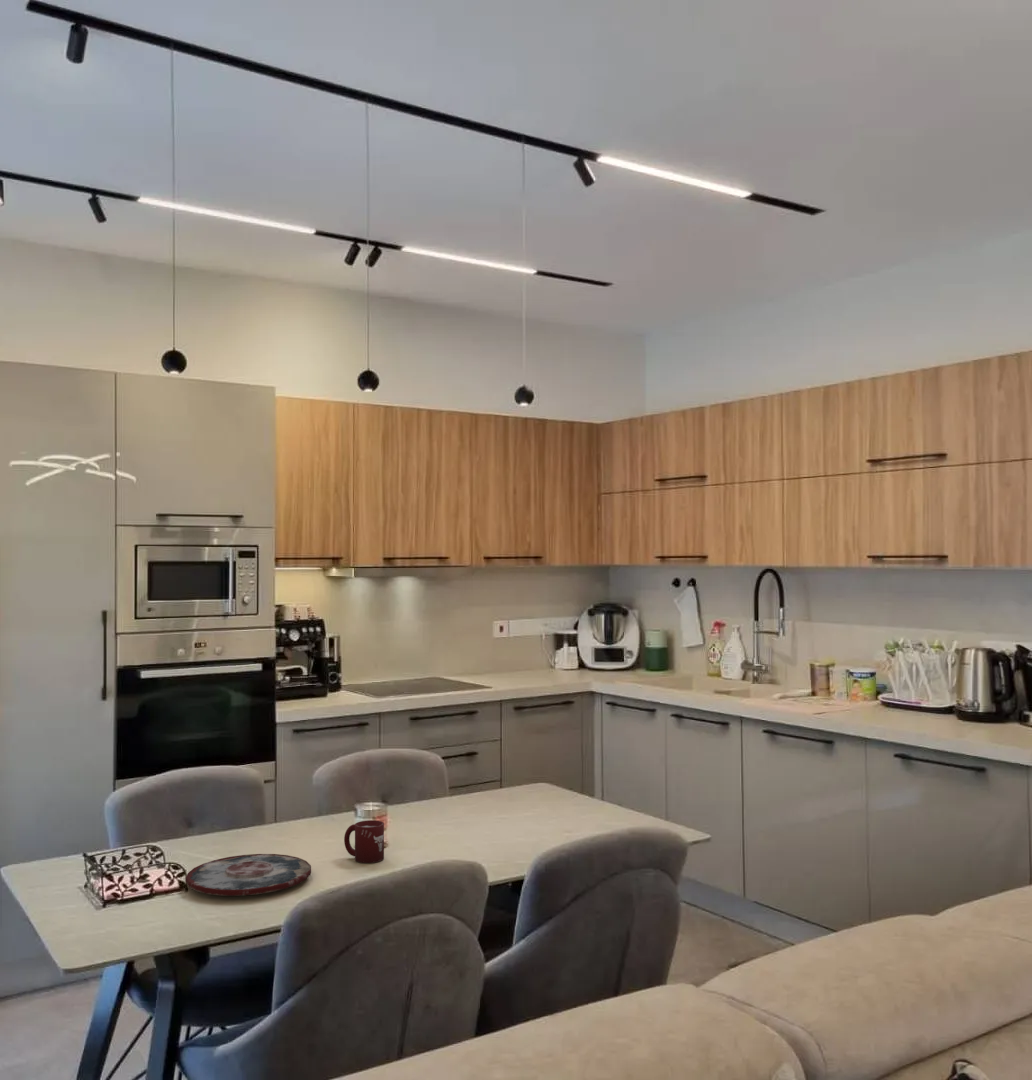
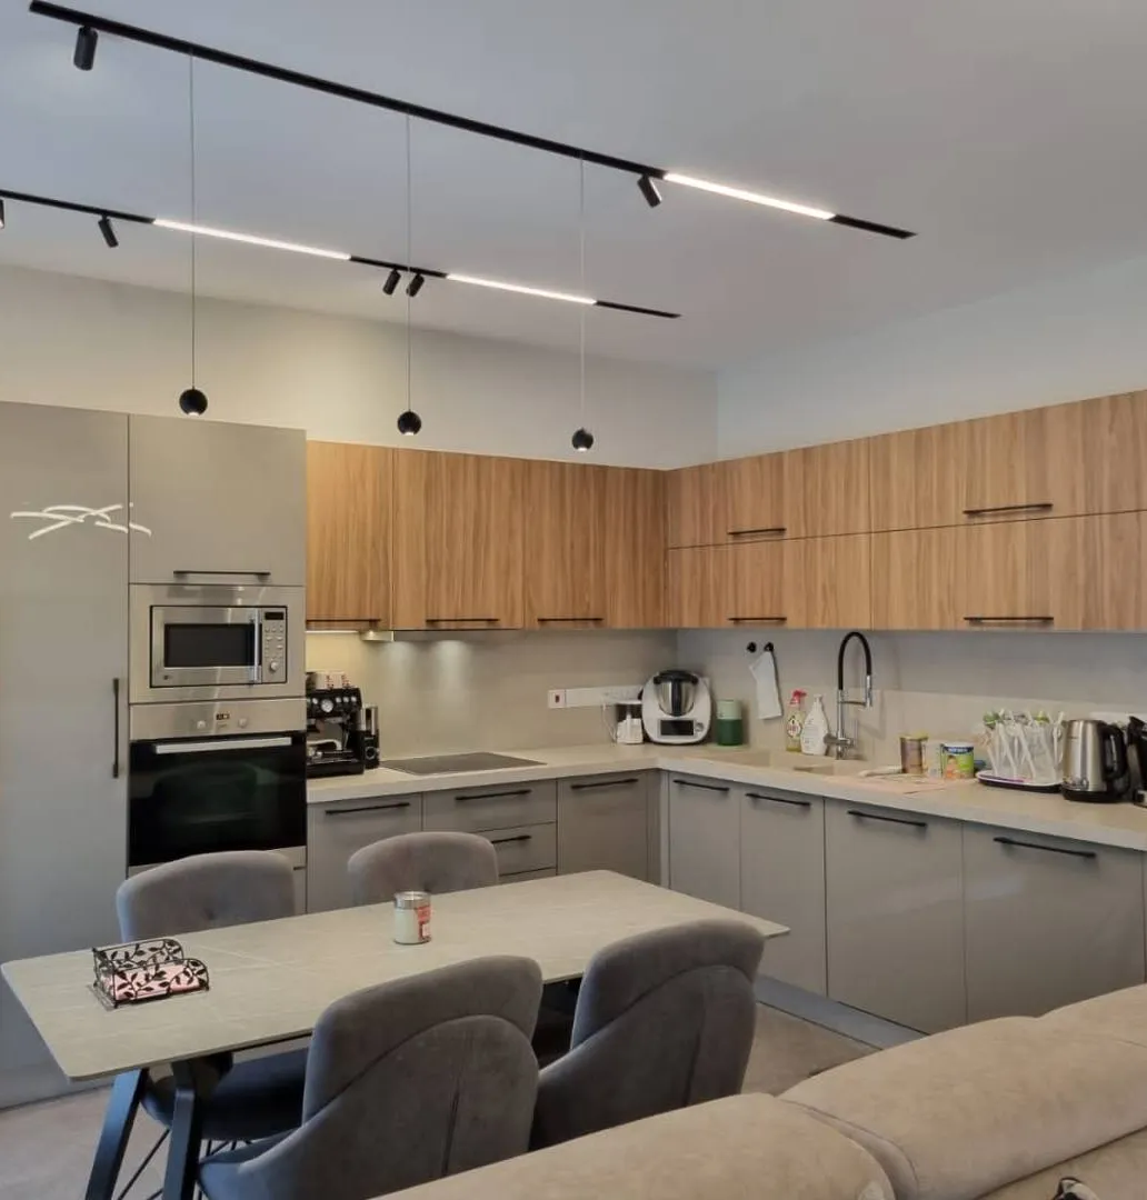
- cup [343,819,385,864]
- plate [184,853,312,897]
